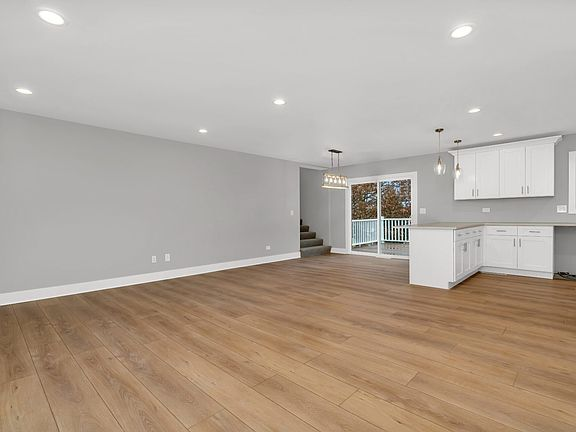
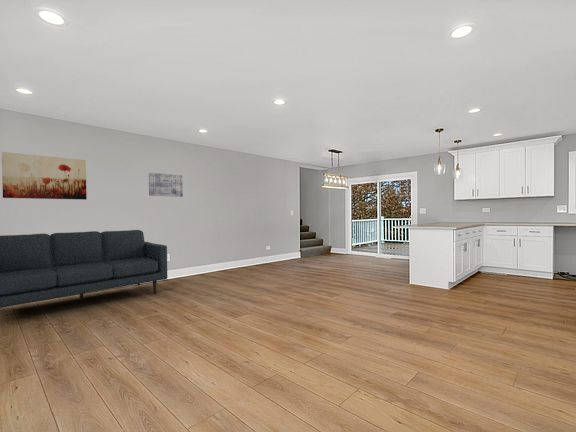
+ sofa [0,229,168,309]
+ wall art [148,172,184,198]
+ wall art [1,151,88,201]
